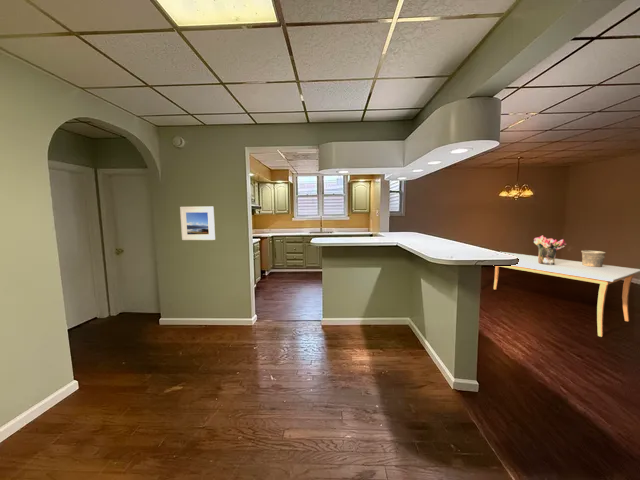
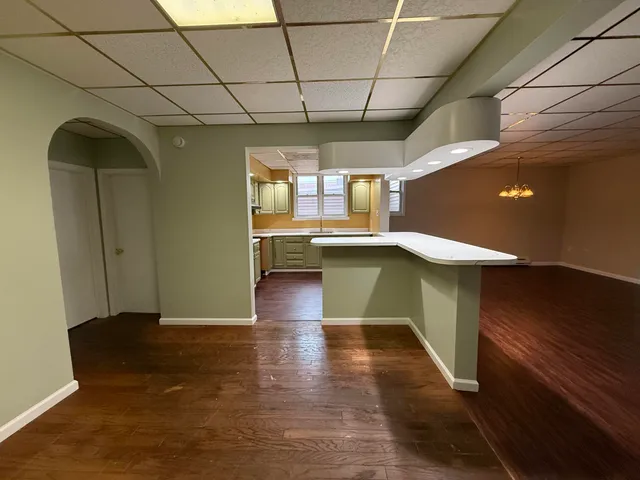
- ceramic pot [580,250,607,267]
- bouquet [533,235,567,265]
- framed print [179,206,216,241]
- dining table [493,251,640,338]
